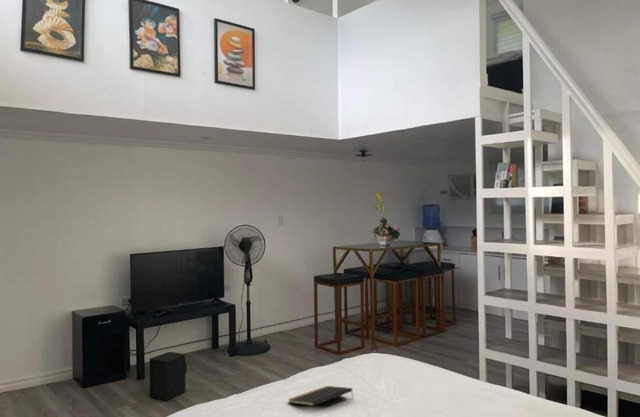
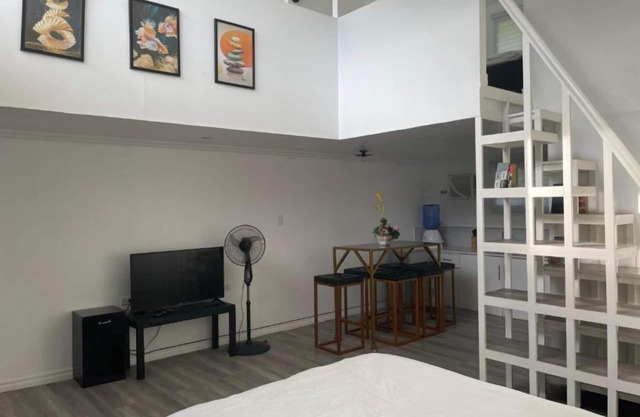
- notepad [287,385,354,407]
- speaker [149,351,188,402]
